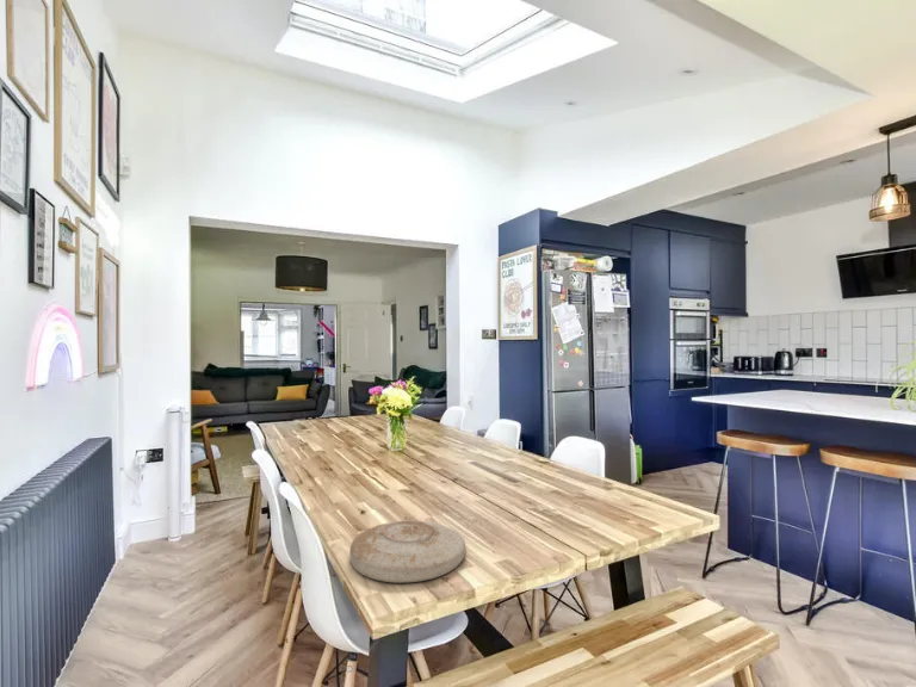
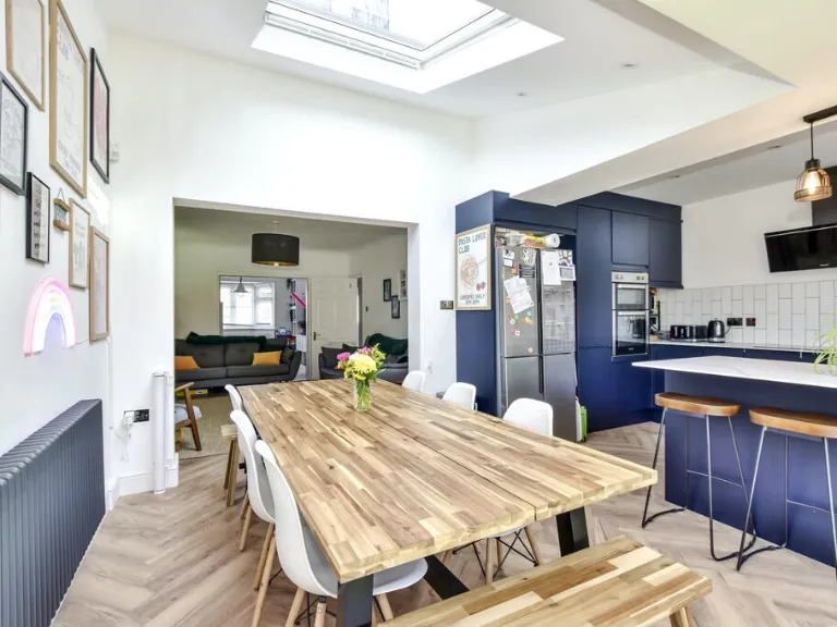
- plate [348,519,468,584]
